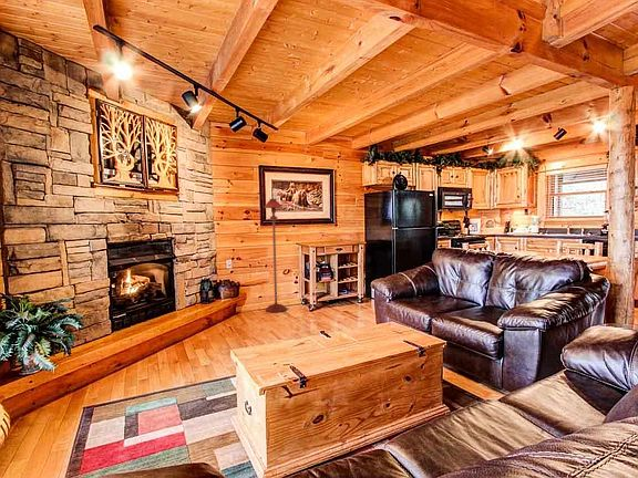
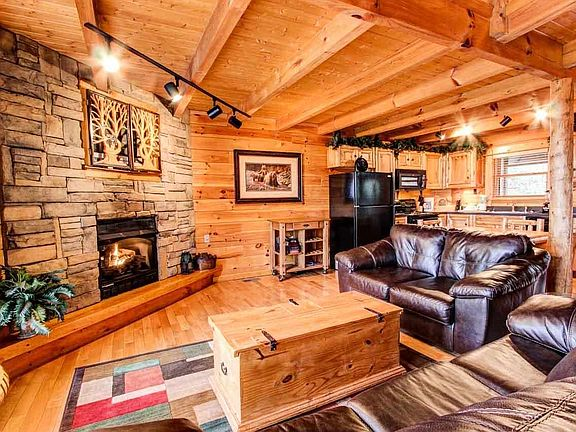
- floor lamp [263,198,288,314]
